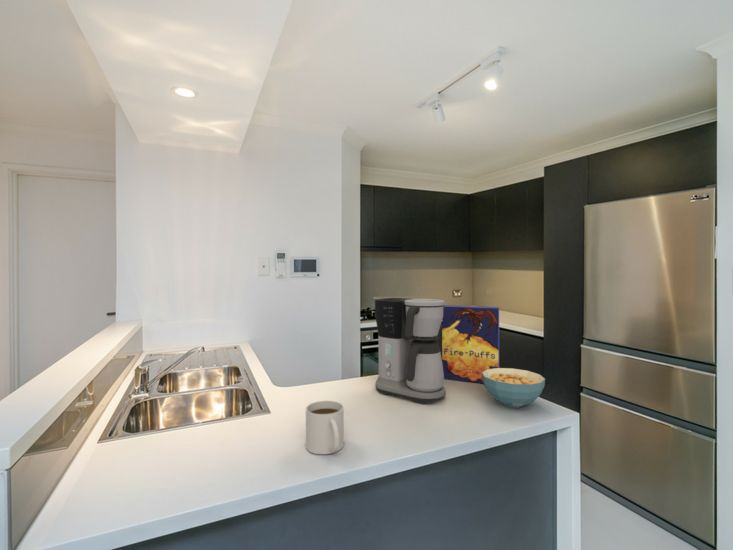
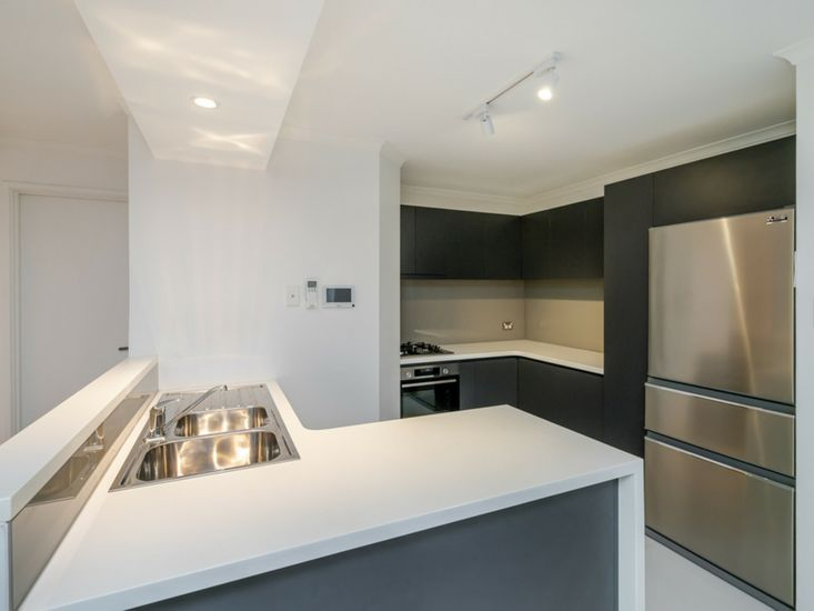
- coffee maker [374,297,447,404]
- cereal bowl [482,367,546,409]
- mug [305,400,345,455]
- cereal box [441,304,500,384]
